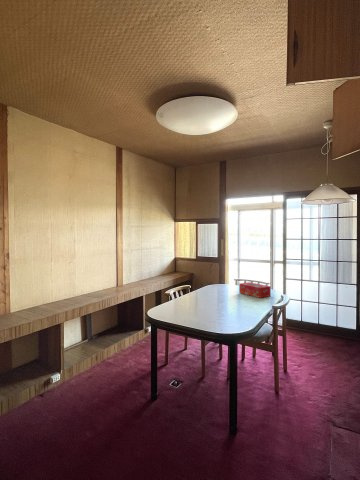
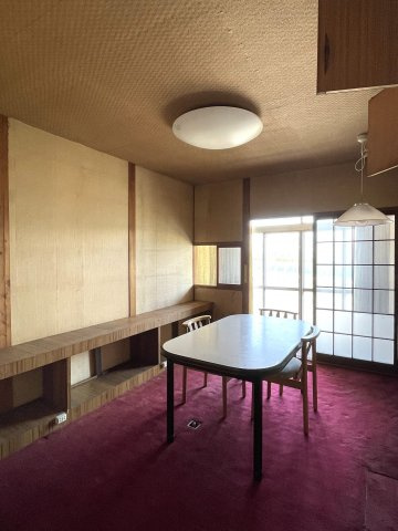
- tissue box [238,281,272,299]
